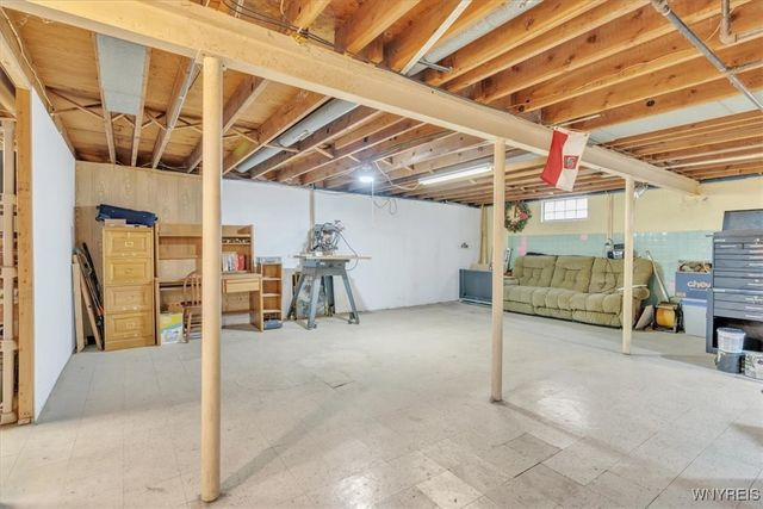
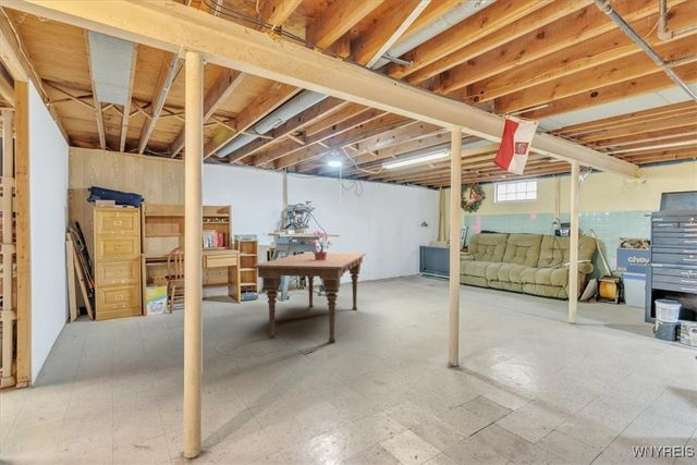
+ dining table [252,252,367,344]
+ potted plant [308,230,333,260]
